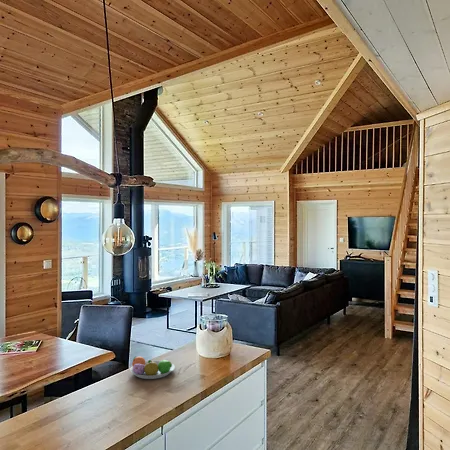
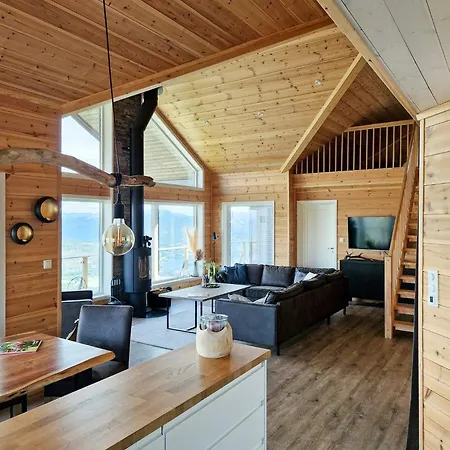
- fruit bowl [129,355,176,380]
